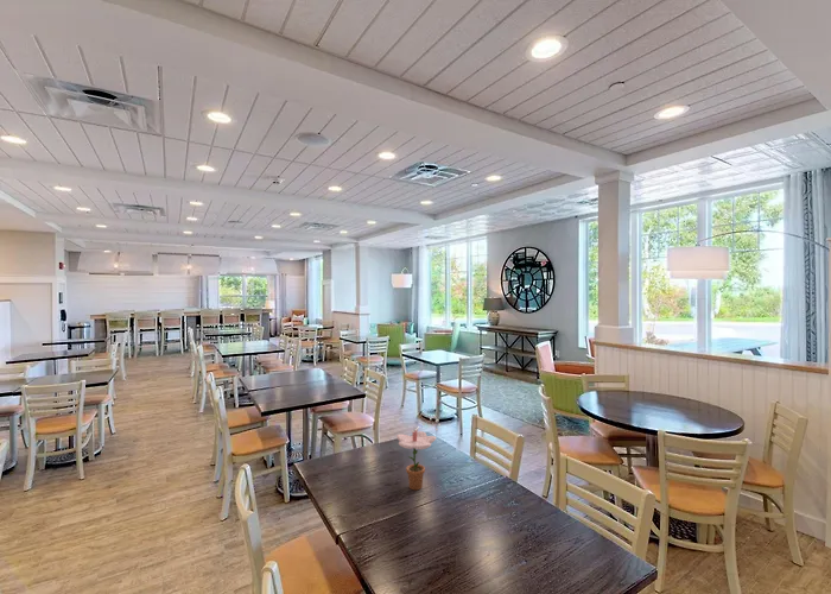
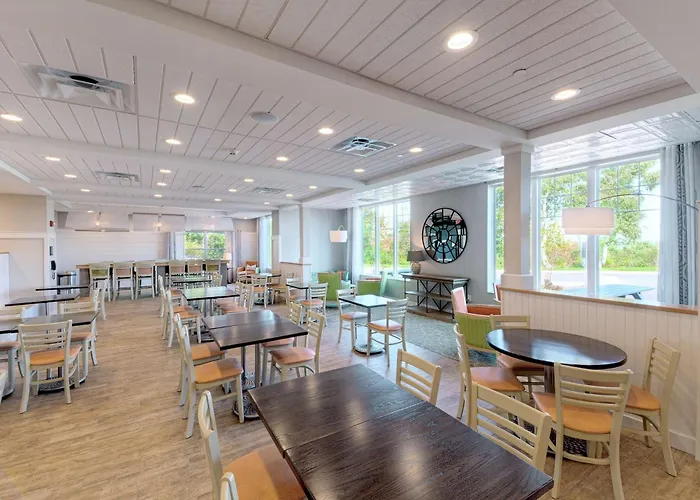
- flower [395,417,442,491]
